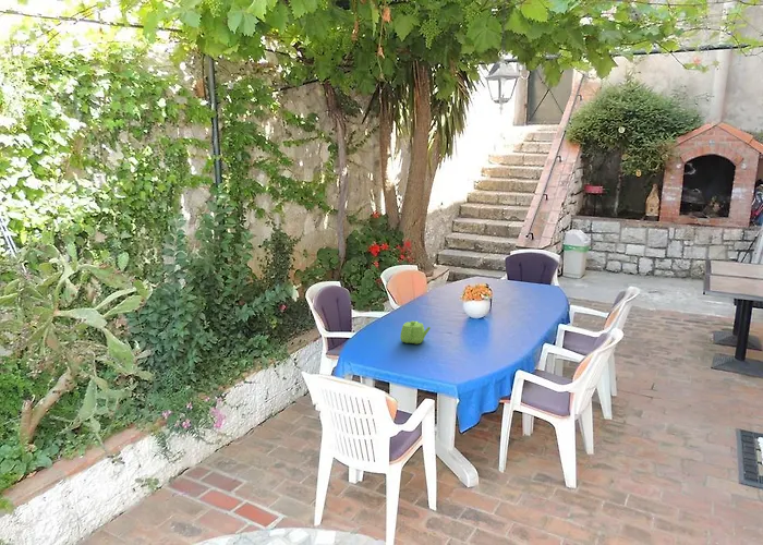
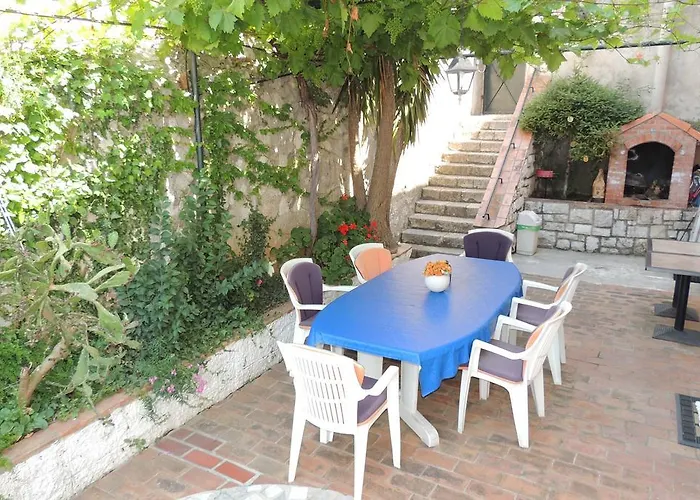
- teapot [399,320,432,346]
